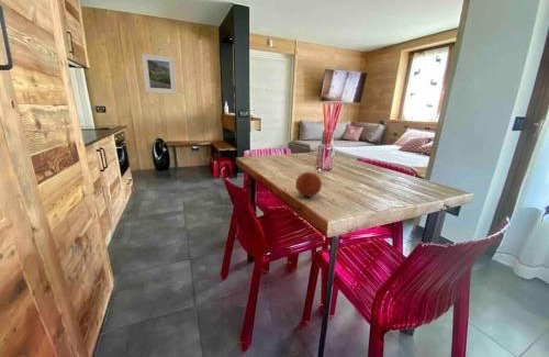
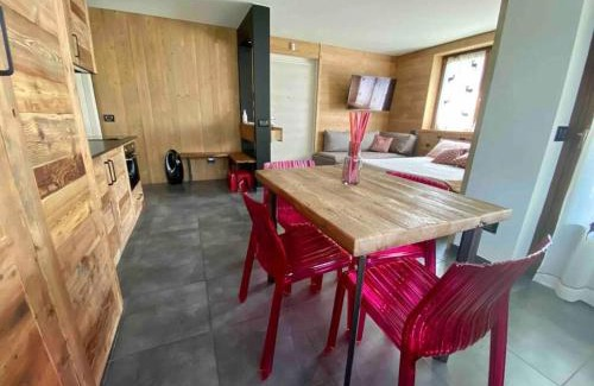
- fruit [294,171,323,198]
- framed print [141,53,178,94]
